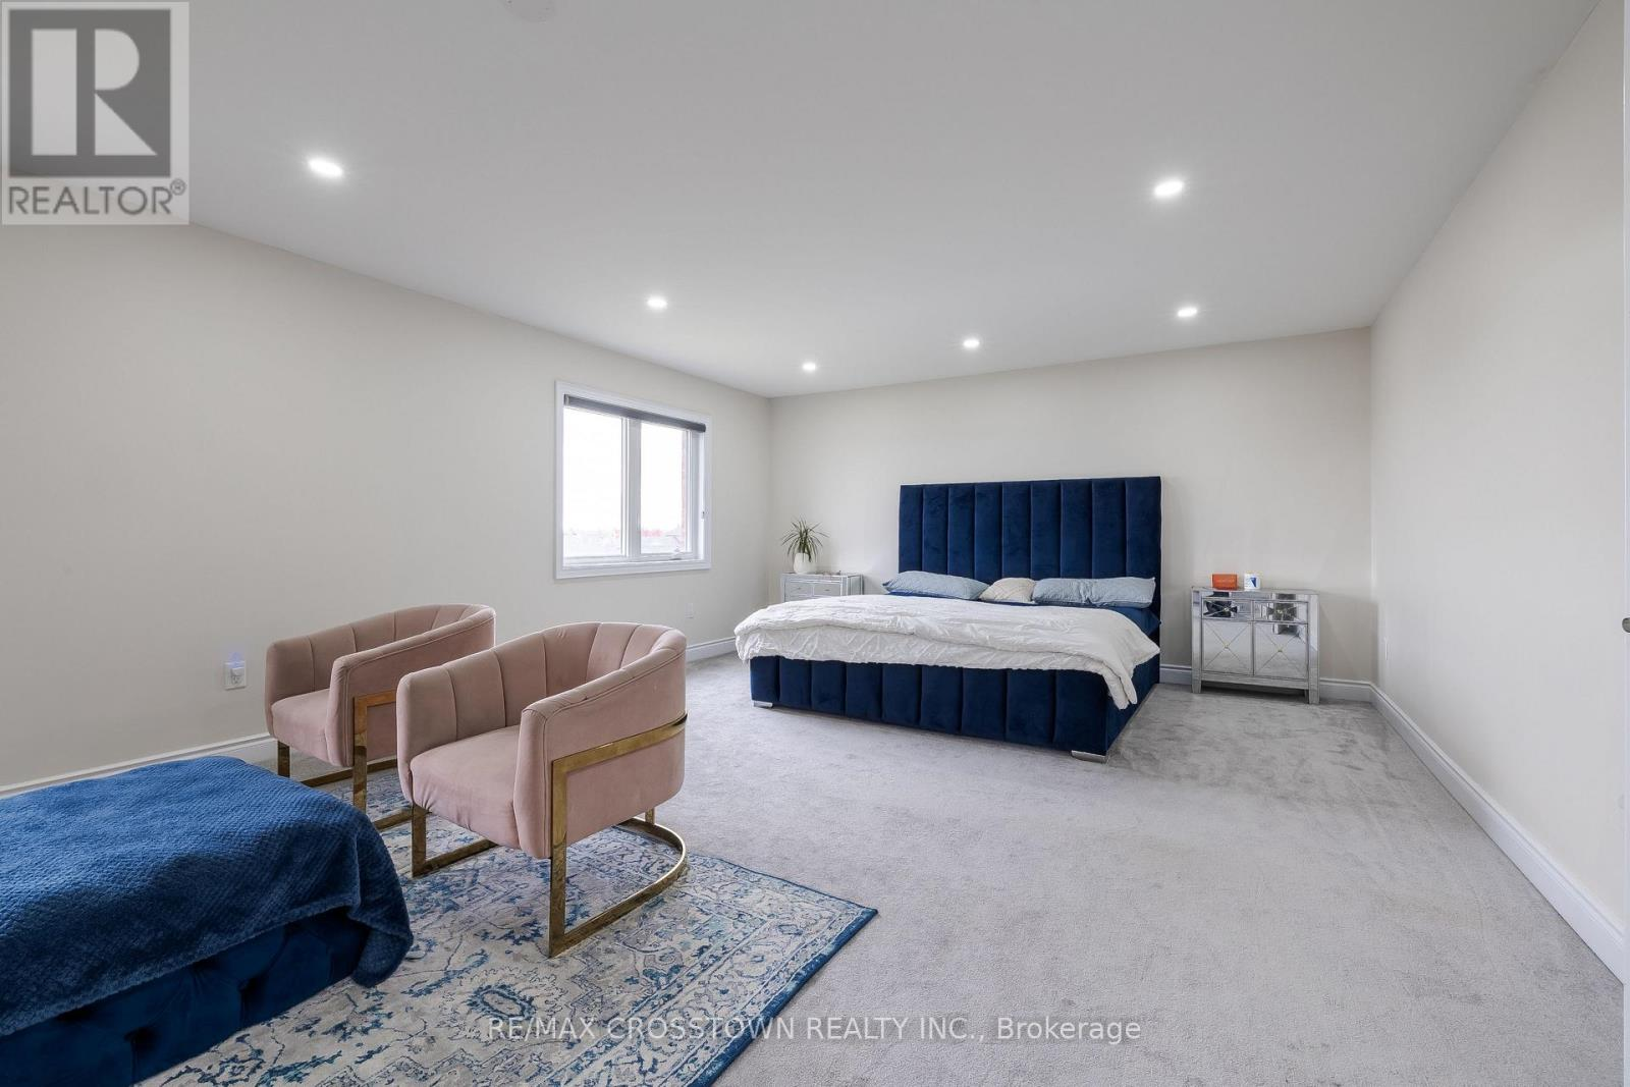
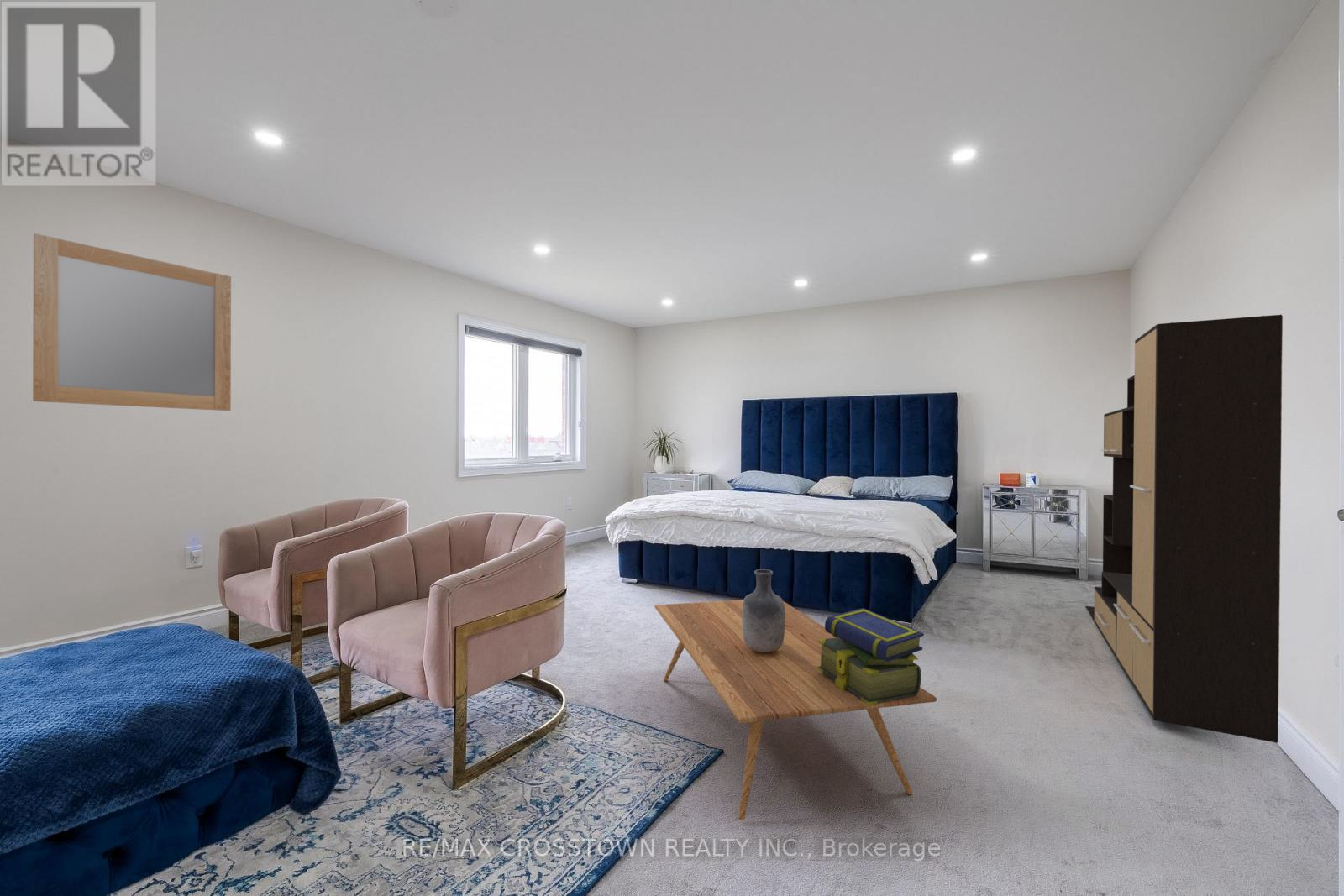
+ home mirror [32,233,232,411]
+ vase [742,569,785,652]
+ media console [1084,314,1284,744]
+ stack of books [816,607,925,705]
+ coffee table [654,599,937,821]
